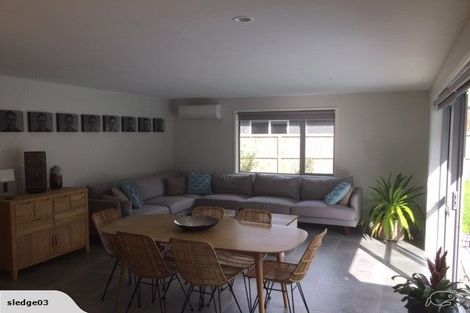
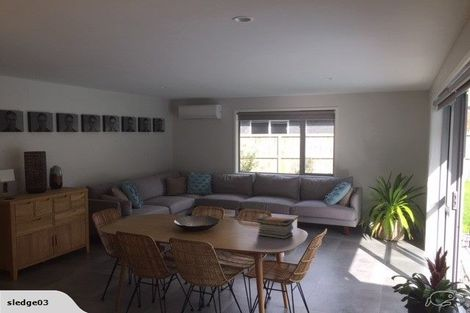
+ book stack [256,215,295,240]
